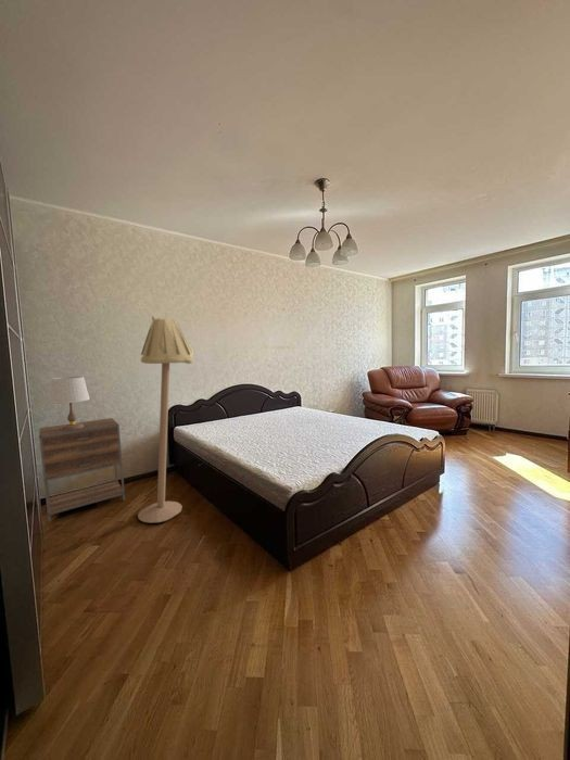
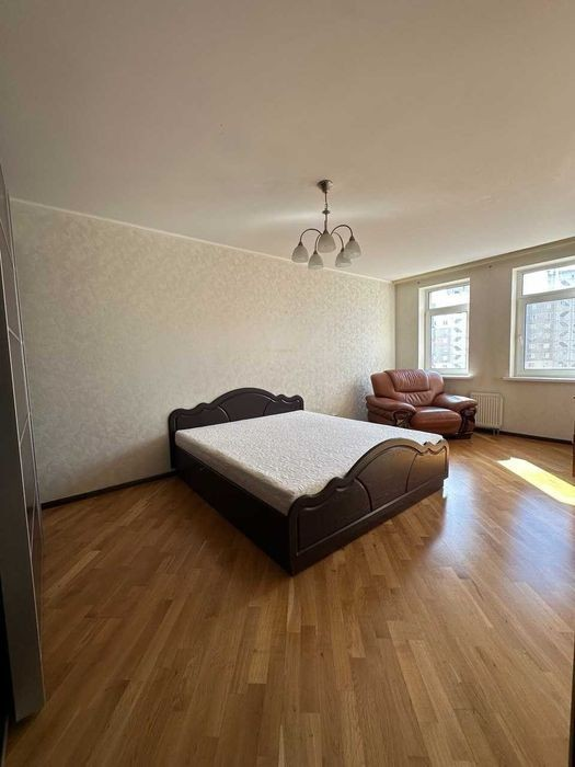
- nightstand [38,417,126,523]
- floor lamp [137,315,194,524]
- table lamp [49,376,91,430]
